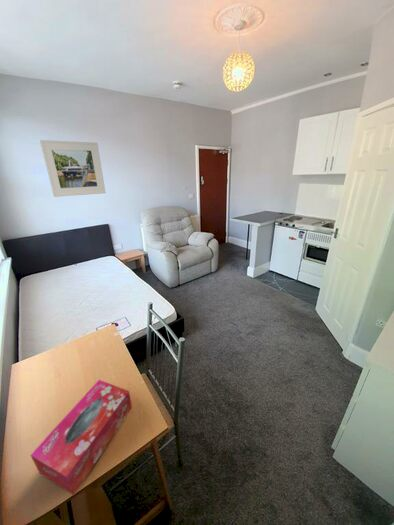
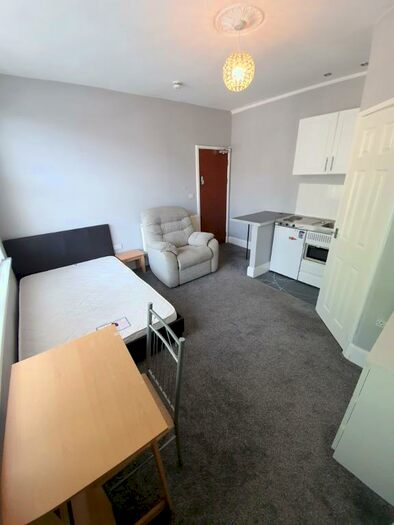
- tissue box [30,379,133,496]
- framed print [39,139,107,198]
